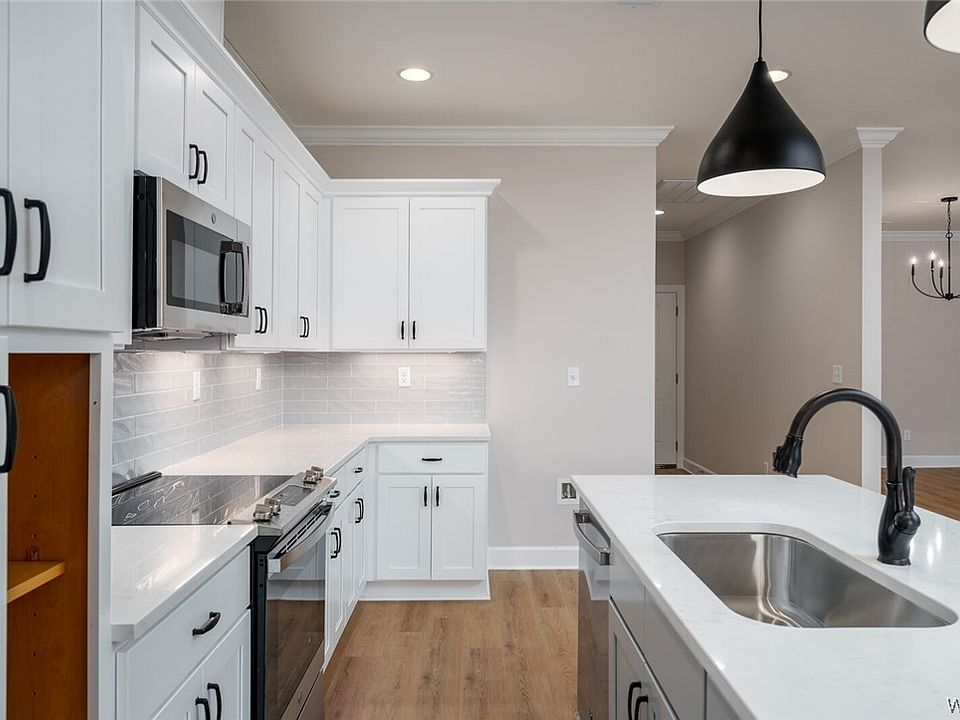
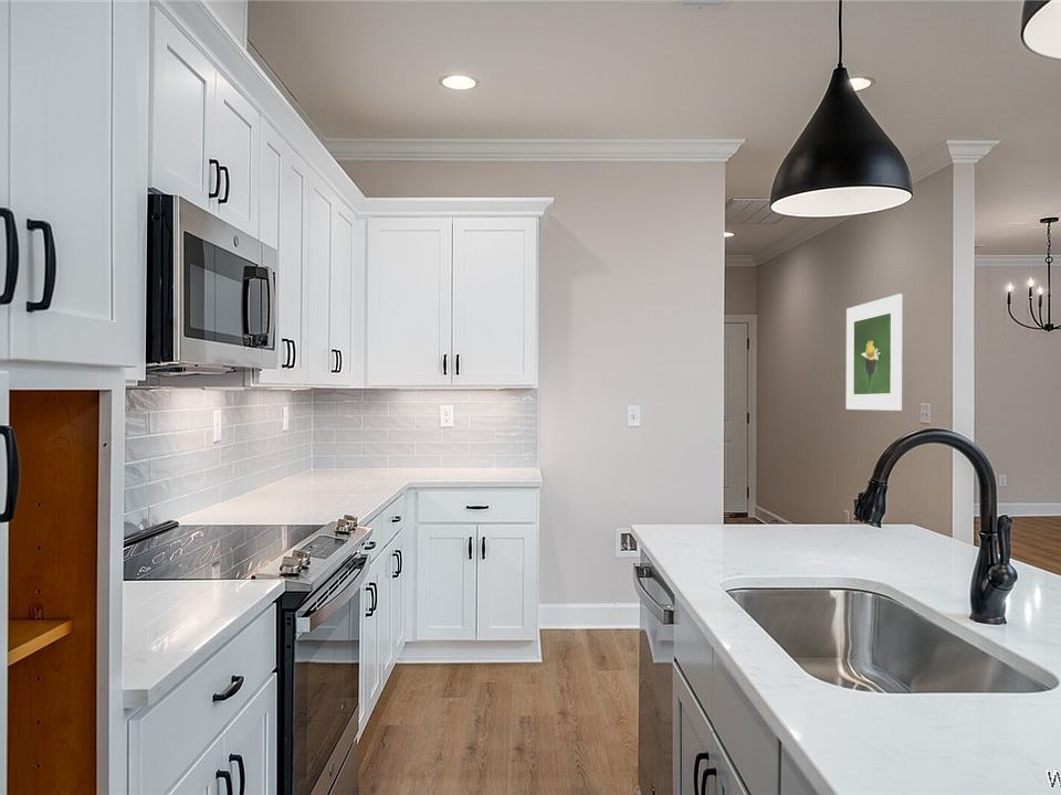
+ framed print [845,293,903,412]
